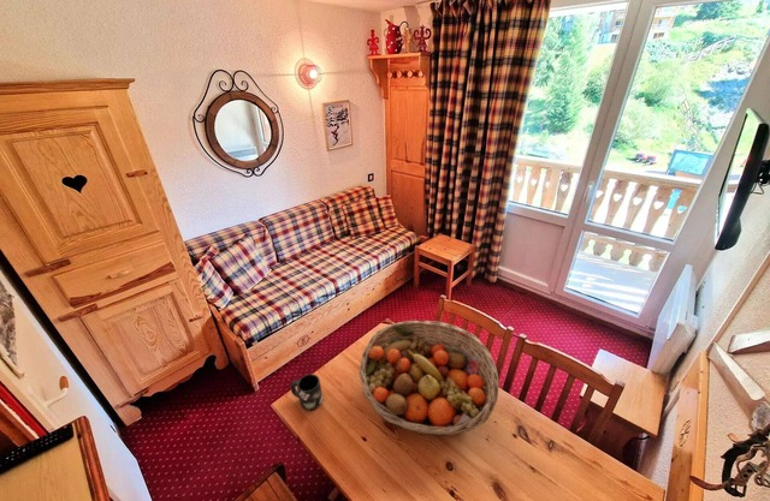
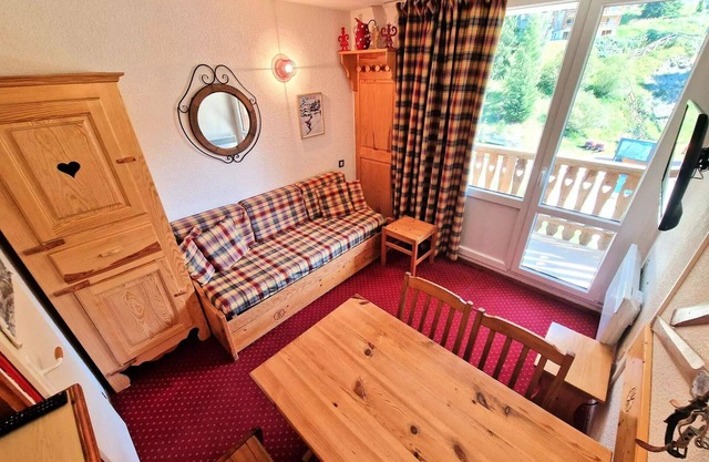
- mug [289,372,324,412]
- fruit basket [359,320,499,437]
